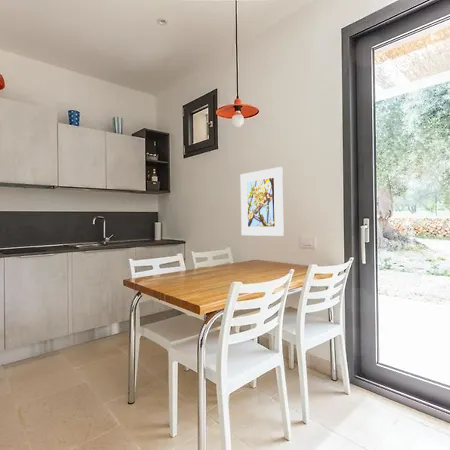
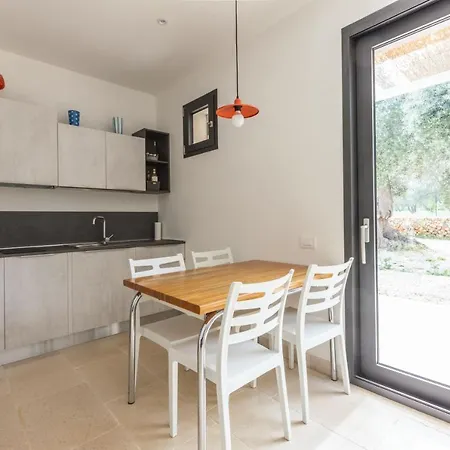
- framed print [240,166,285,237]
